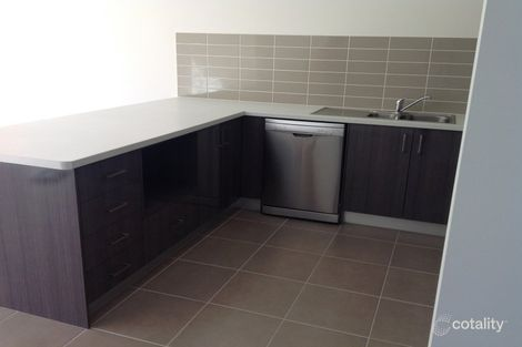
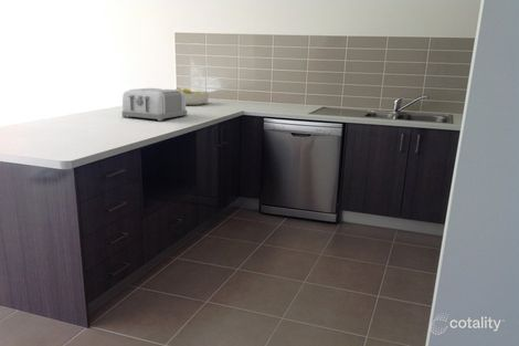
+ toaster [120,87,188,122]
+ fruit bowl [174,86,210,106]
